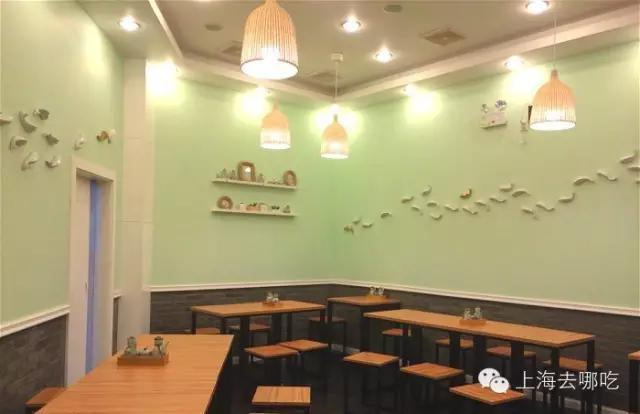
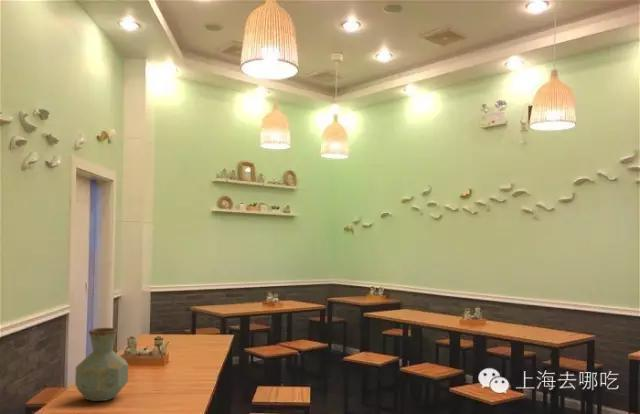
+ vase [74,327,129,402]
